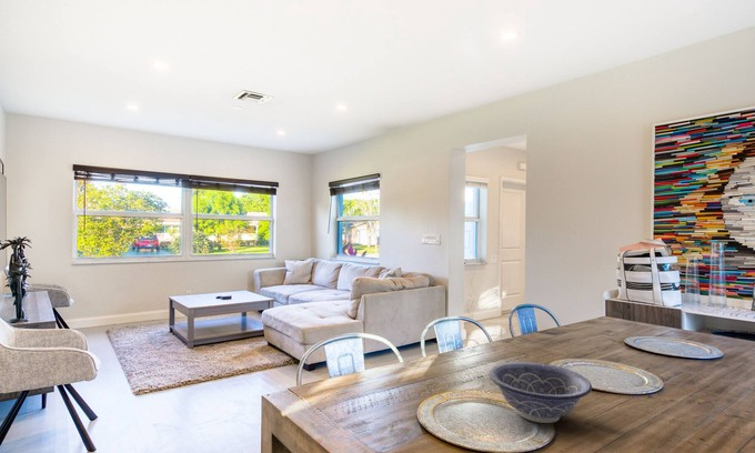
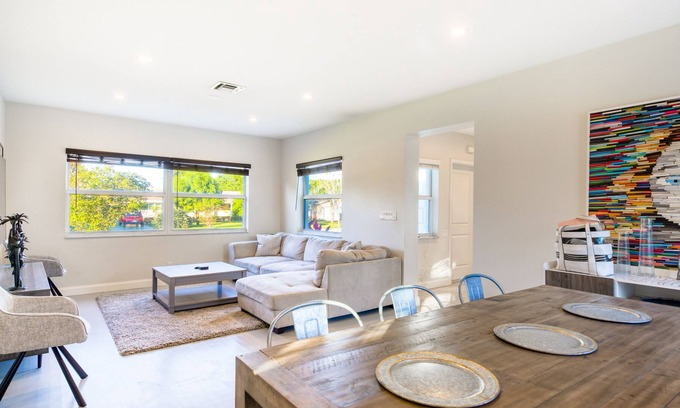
- decorative bowl [487,361,593,424]
